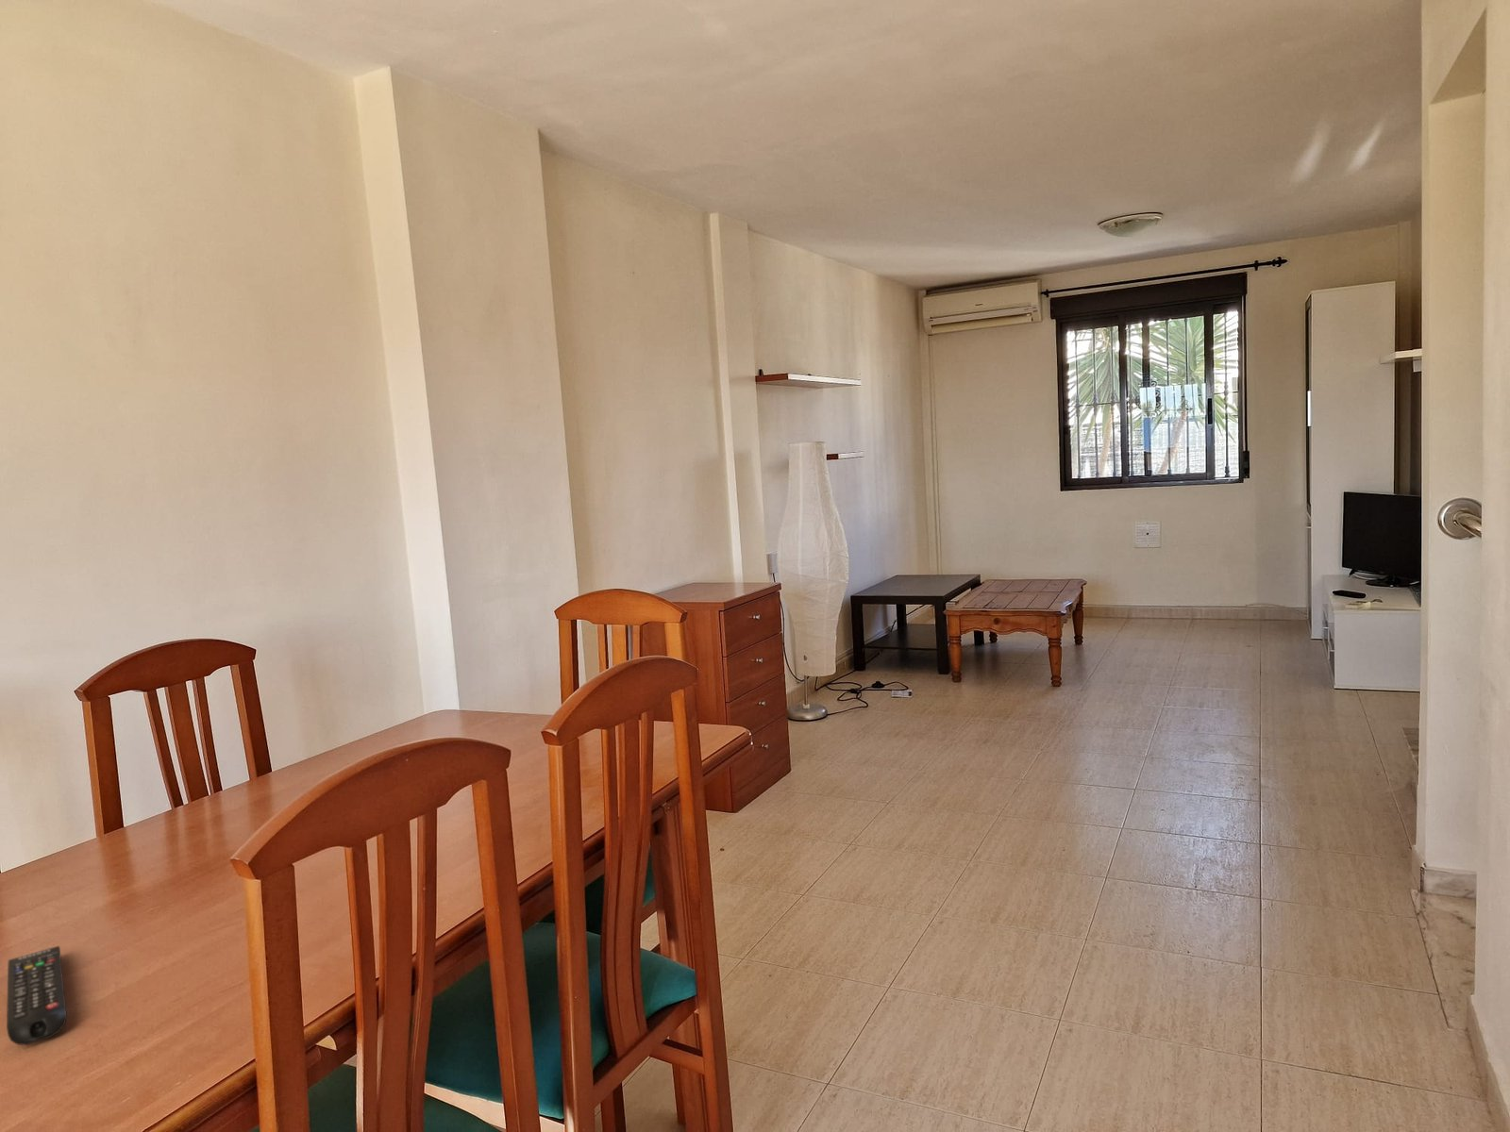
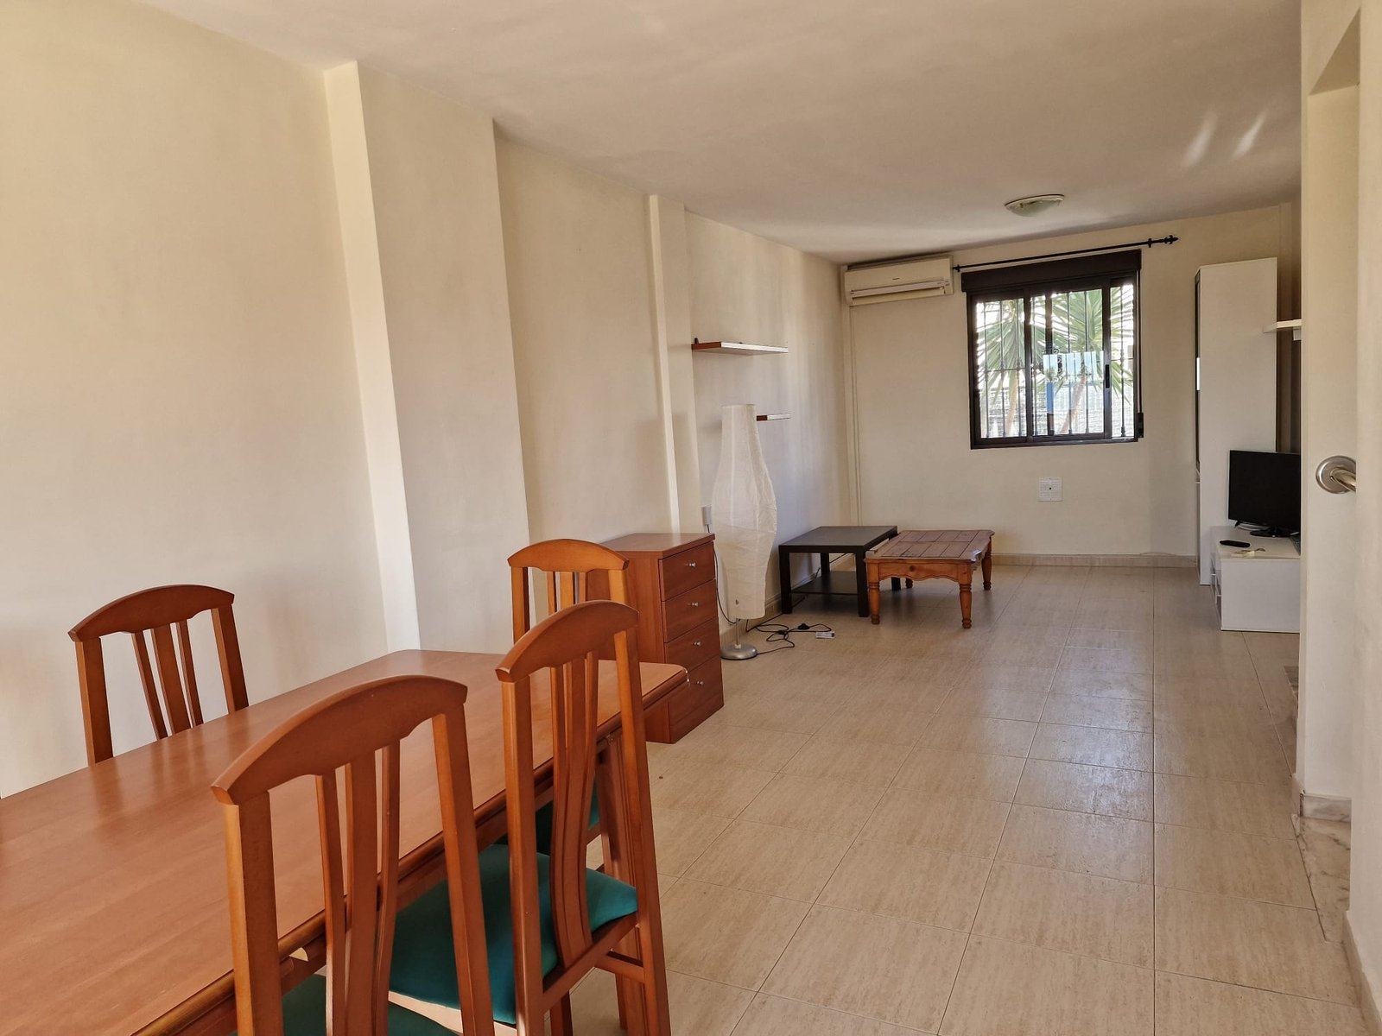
- remote control [6,945,68,1046]
